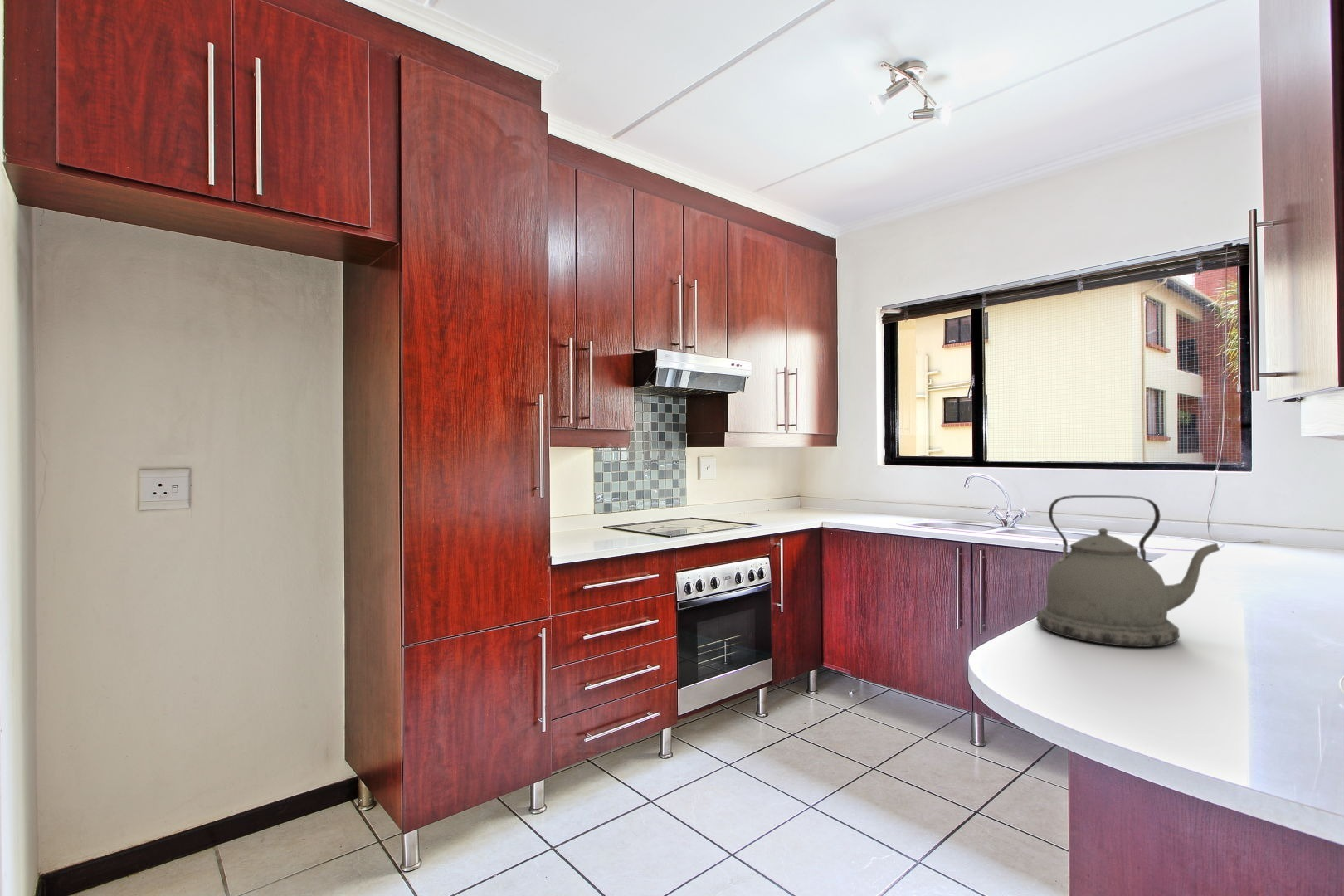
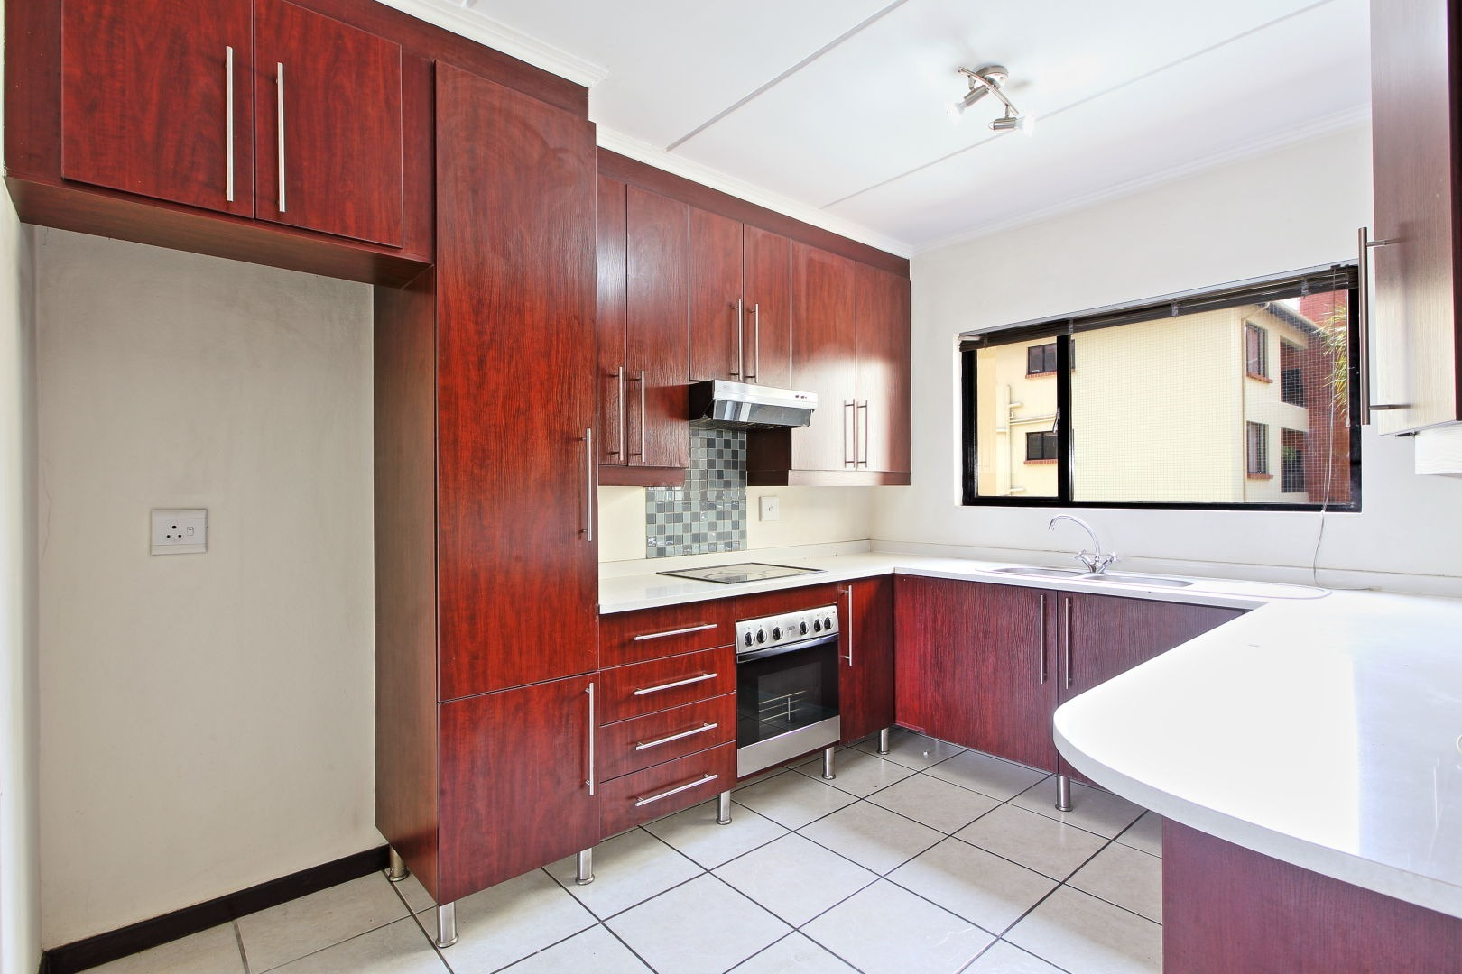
- kettle [1035,494,1220,648]
